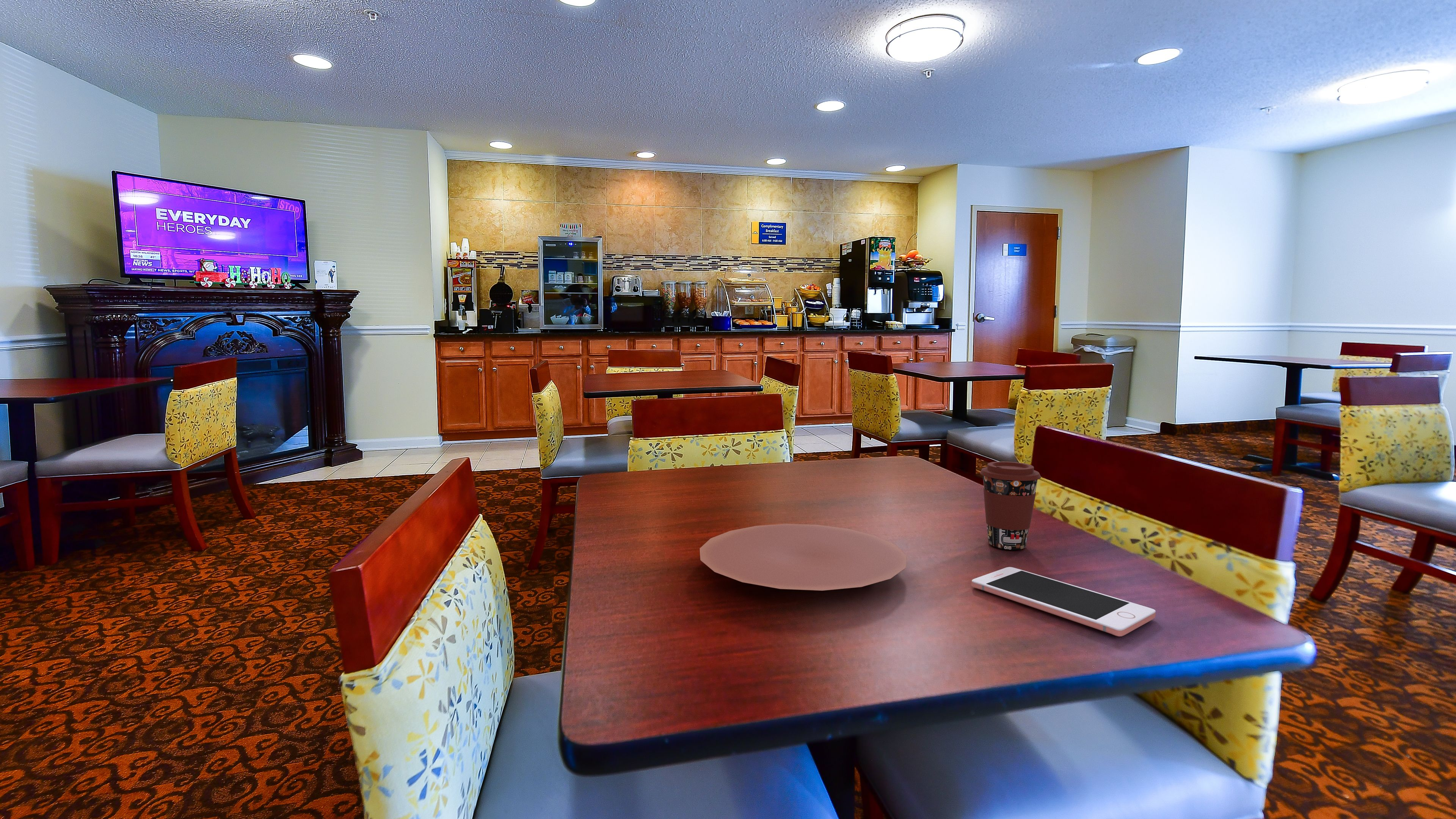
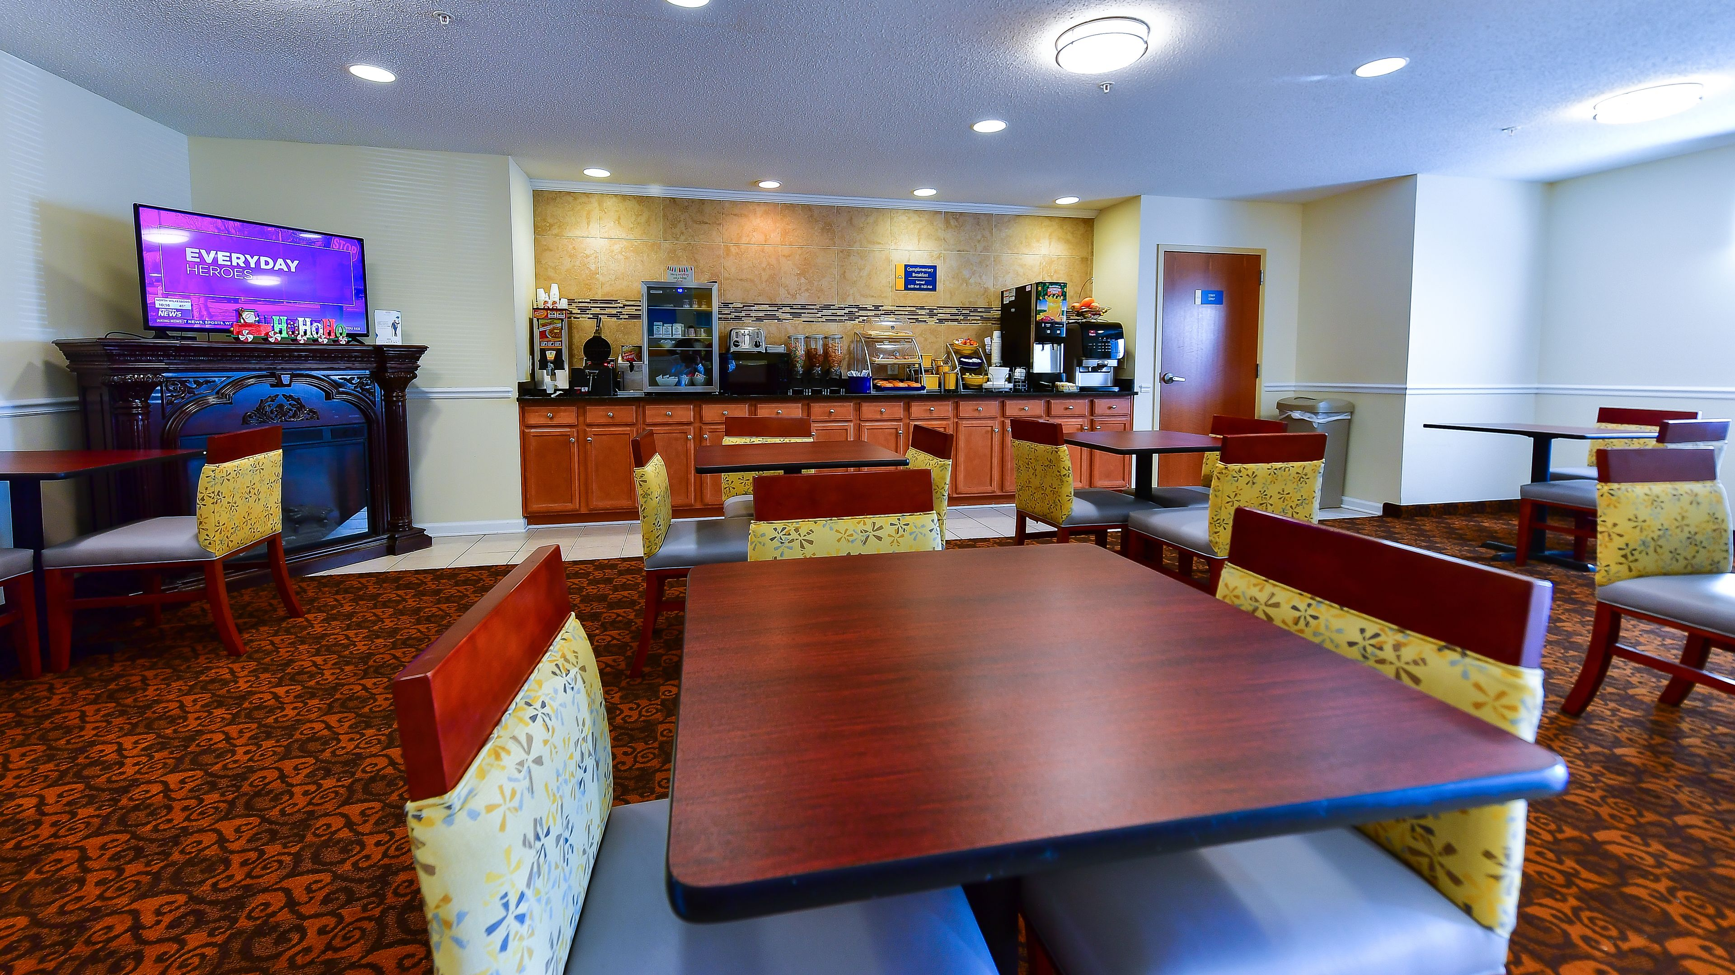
- coffee cup [979,461,1042,550]
- plate [699,523,907,591]
- cell phone [971,566,1156,637]
